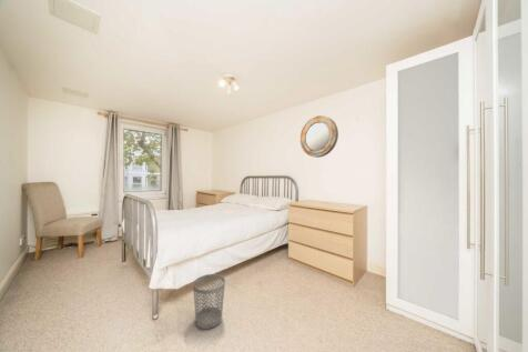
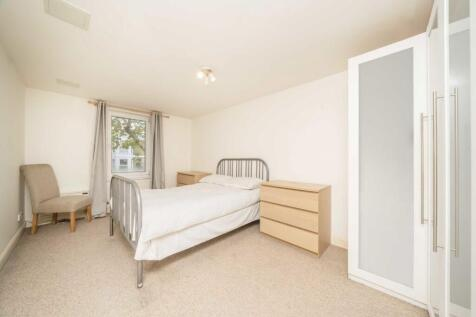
- home mirror [299,114,339,159]
- wastebasket [192,273,226,330]
